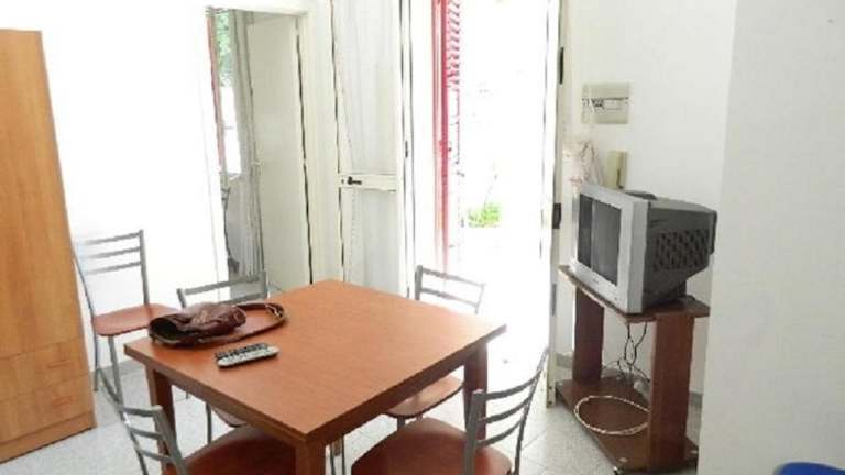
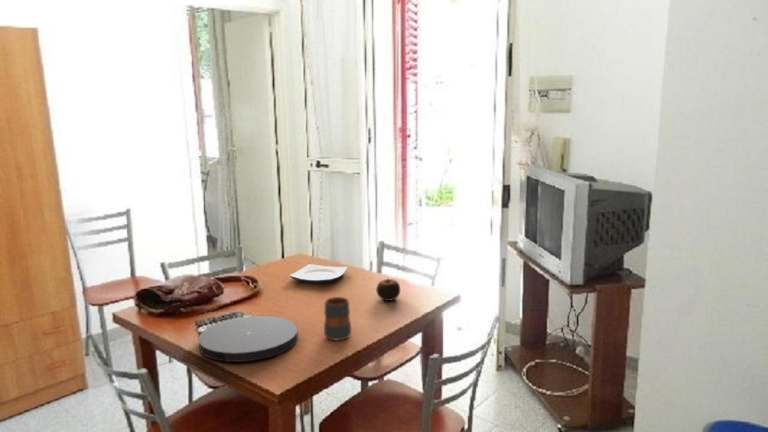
+ plate [197,315,299,363]
+ mug [323,296,352,341]
+ plate [289,263,349,283]
+ apple [375,277,401,302]
